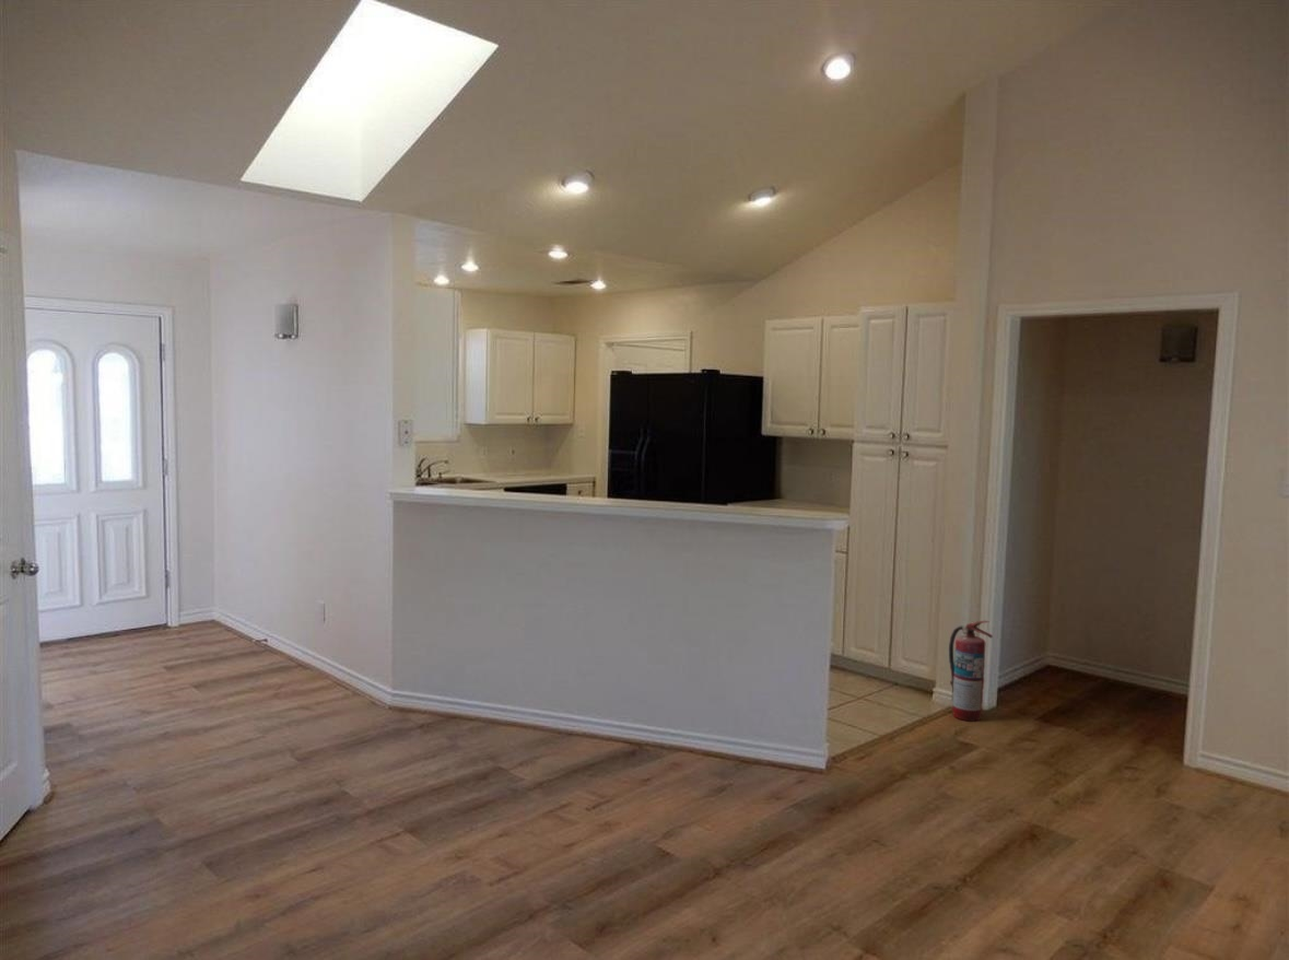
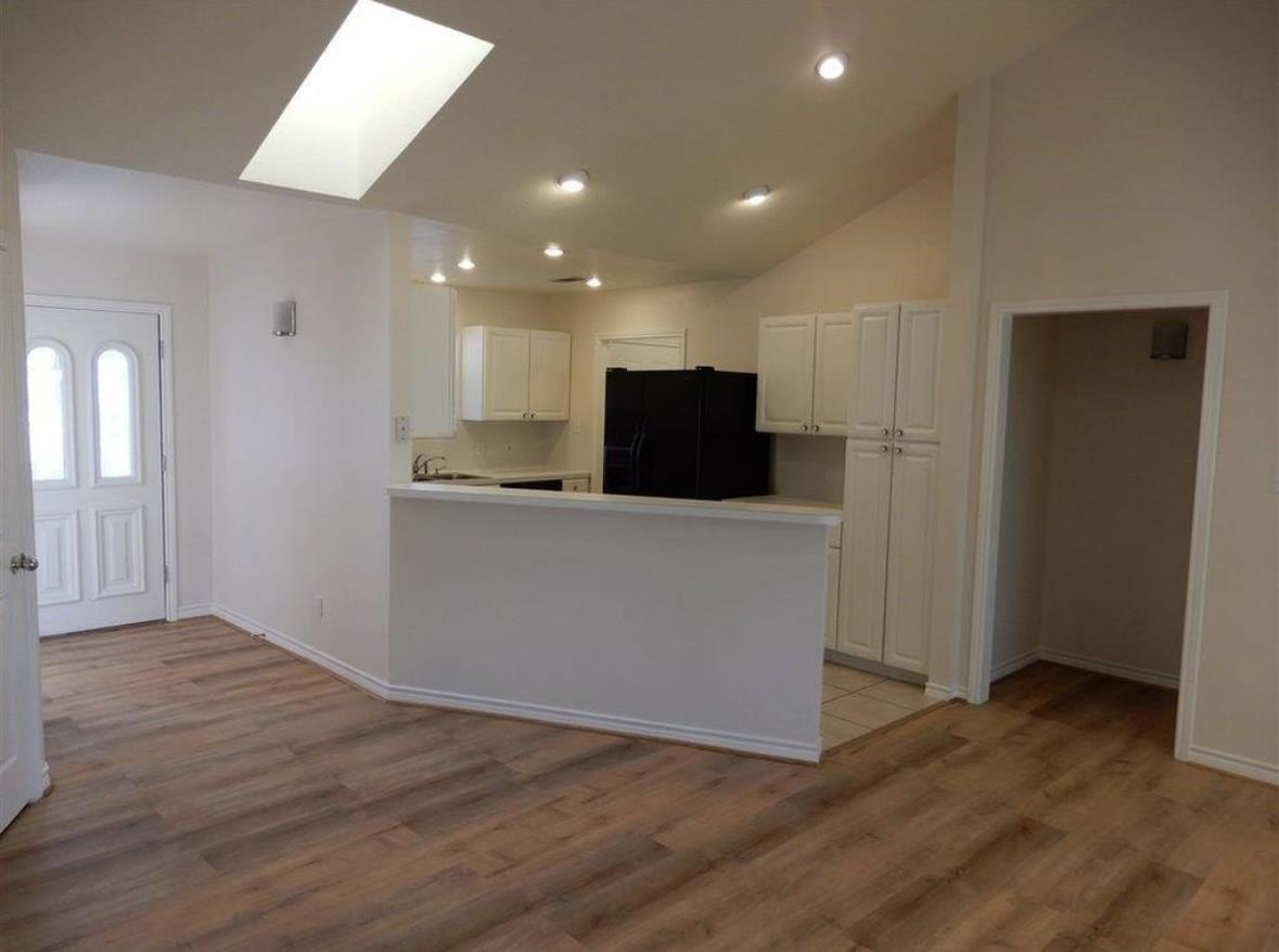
- fire extinguisher [948,620,994,723]
